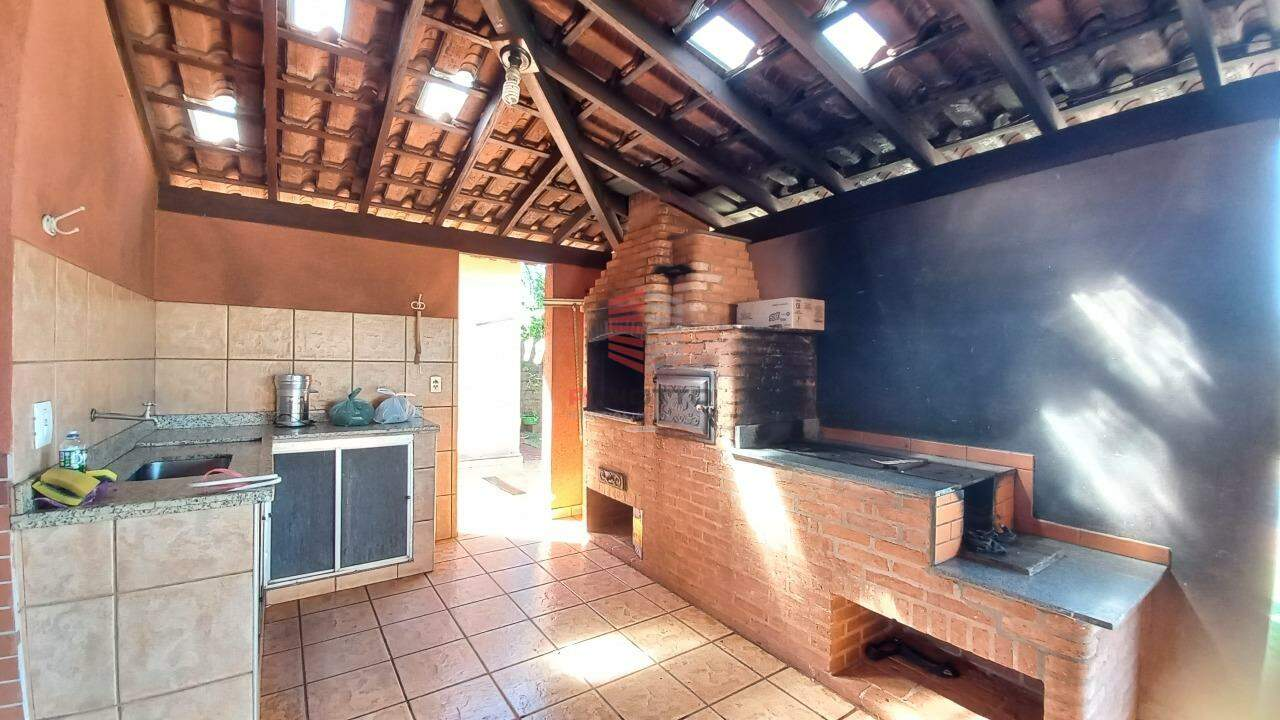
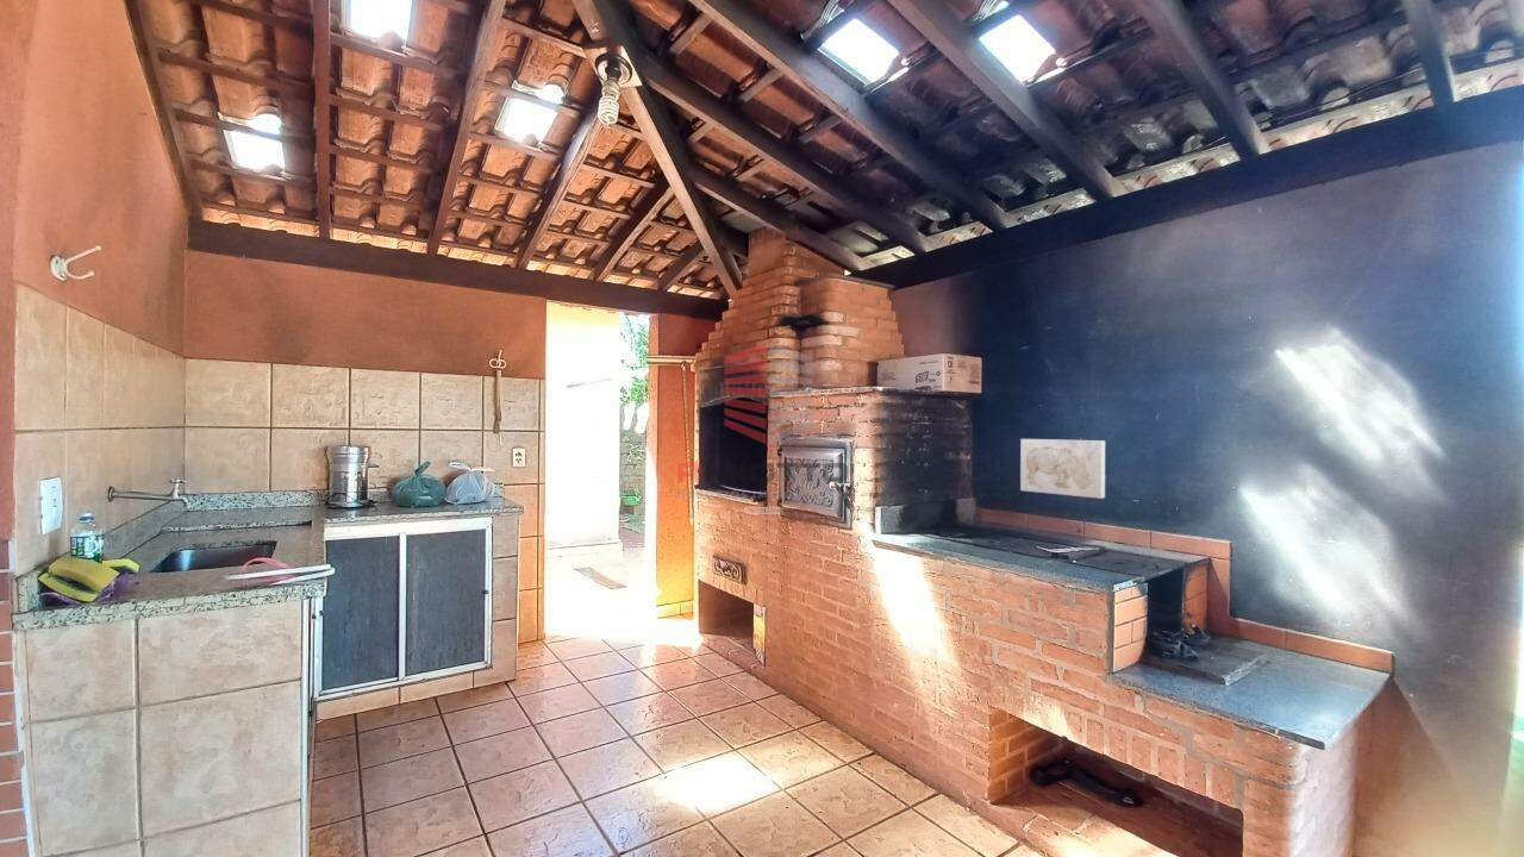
+ wall art [1019,438,1106,500]
